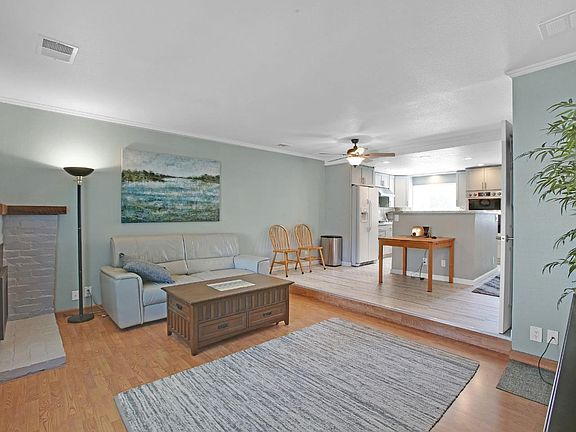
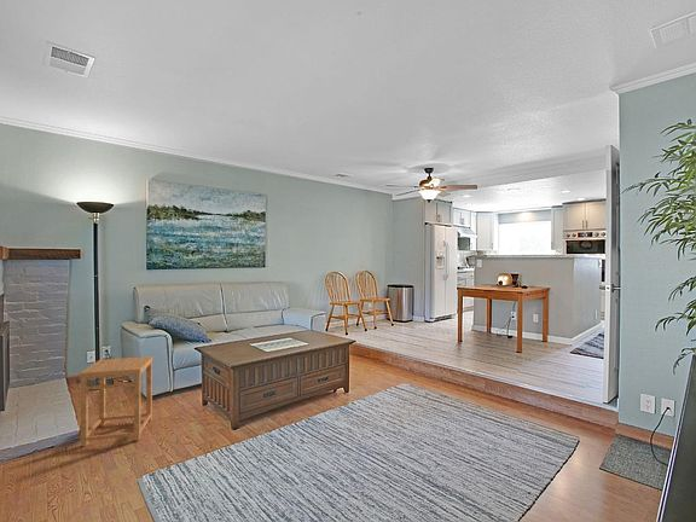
+ side table [79,355,155,447]
